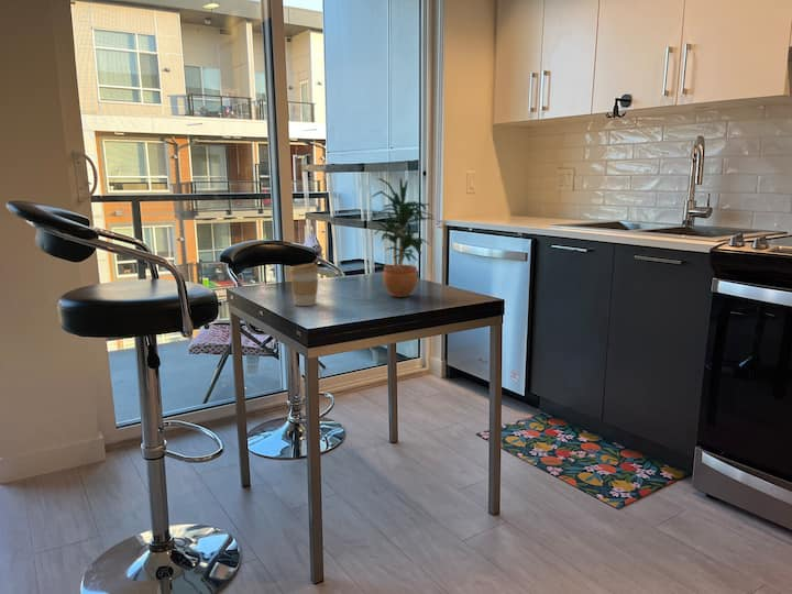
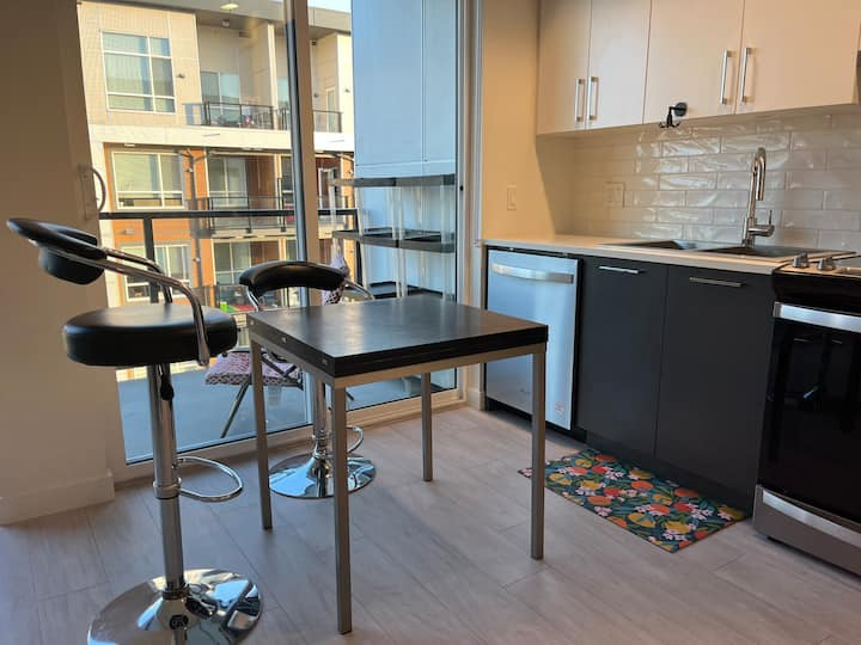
- coffee cup [288,262,320,307]
- potted plant [369,177,437,298]
